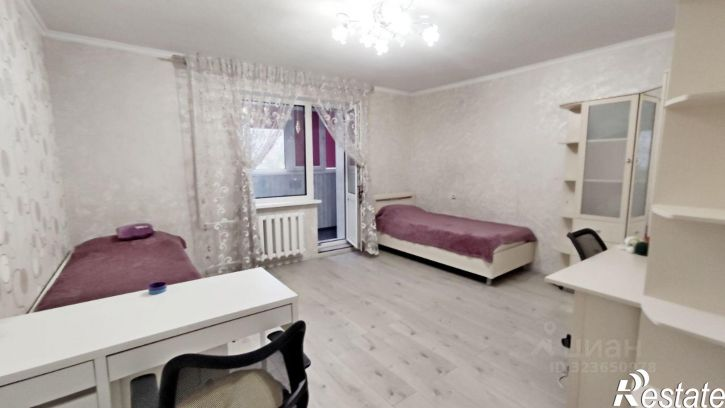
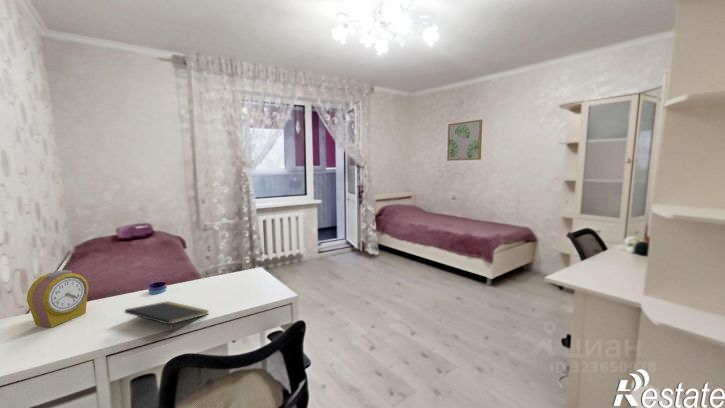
+ wall art [446,119,483,162]
+ notepad [124,300,210,335]
+ alarm clock [26,269,89,328]
